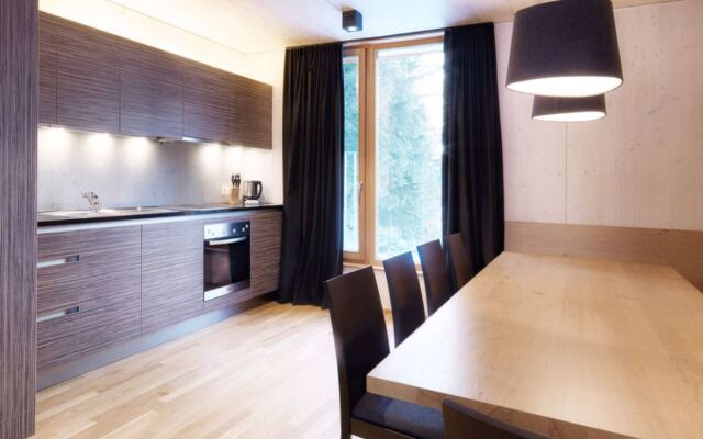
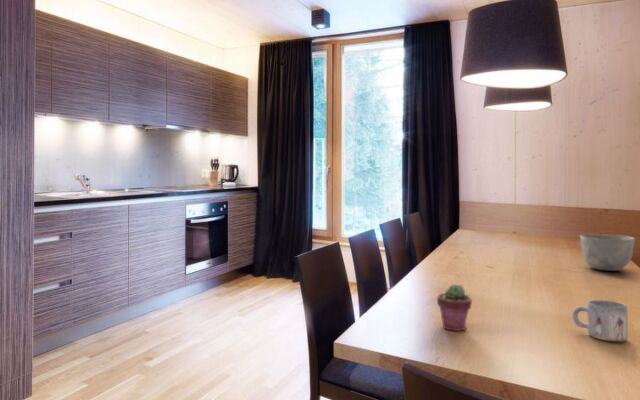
+ bowl [579,233,636,272]
+ mug [572,299,629,342]
+ potted succulent [436,283,473,332]
